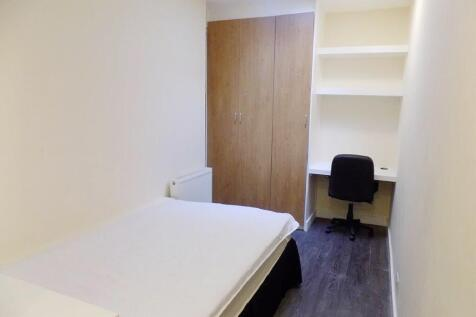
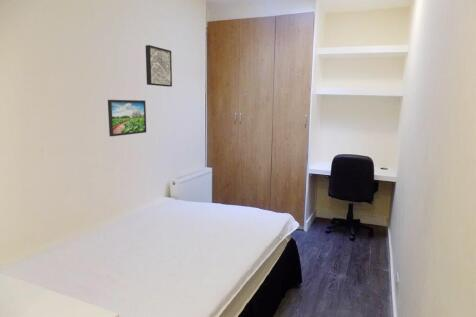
+ wall art [145,44,173,88]
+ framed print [107,99,147,137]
